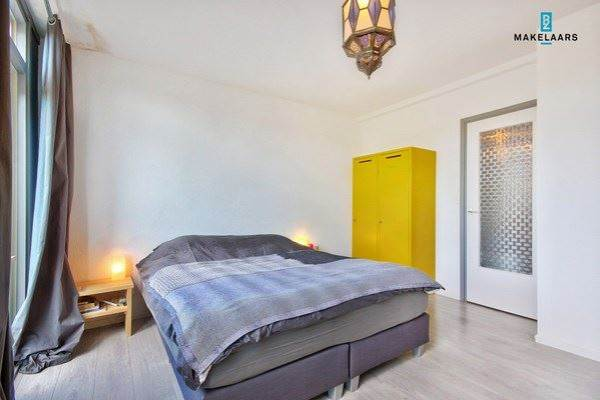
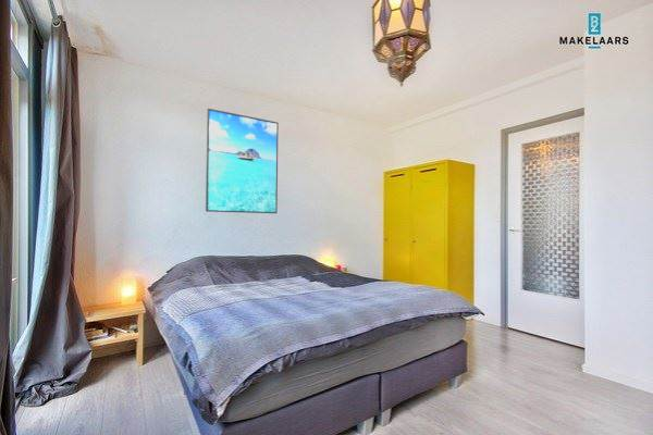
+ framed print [205,108,280,214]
